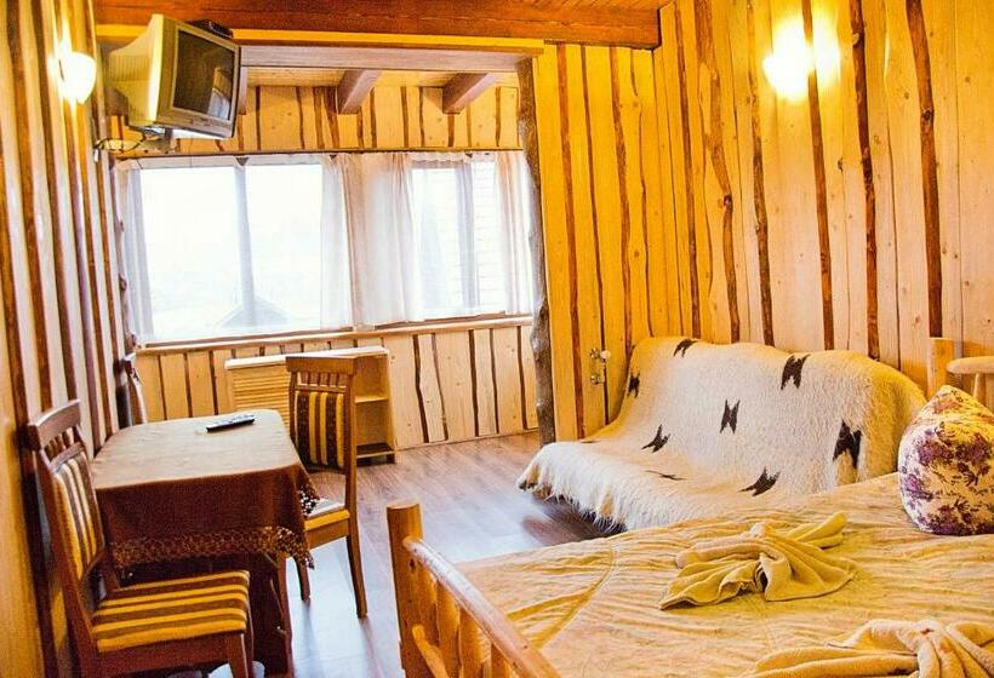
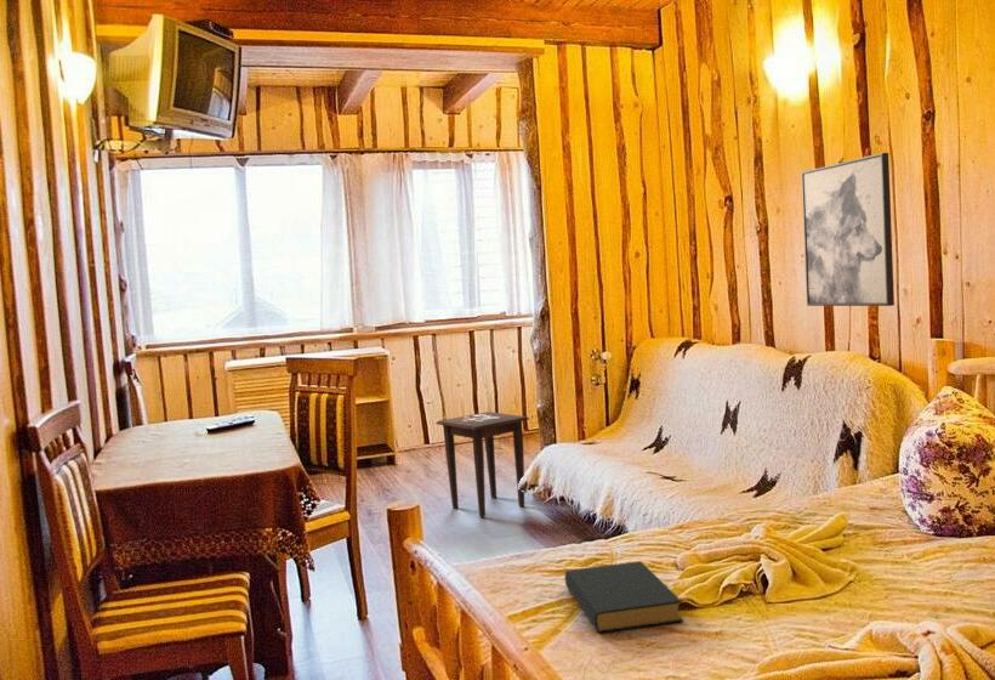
+ wall art [800,152,896,307]
+ hardback book [564,560,684,634]
+ side table [434,410,530,518]
